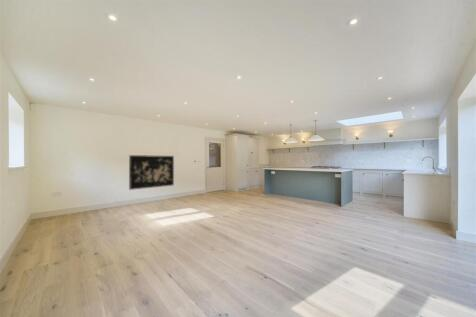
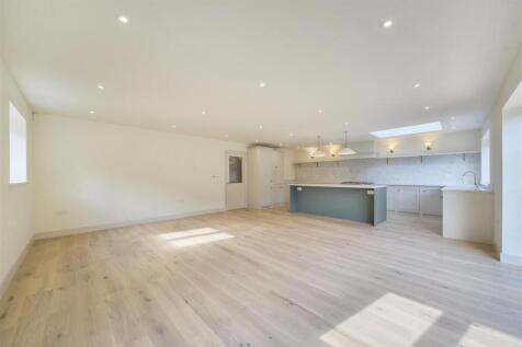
- decorative wall panel [128,154,175,191]
